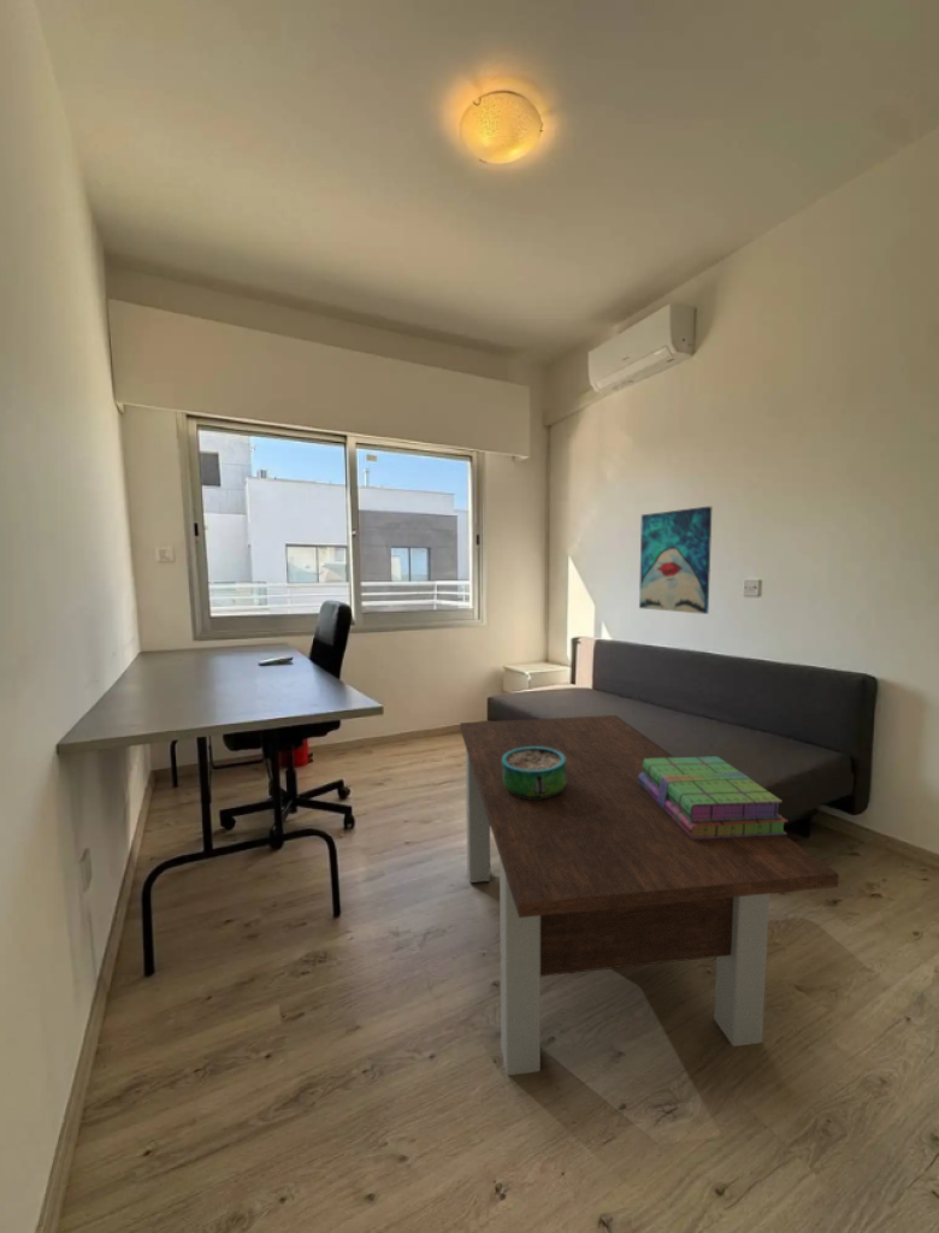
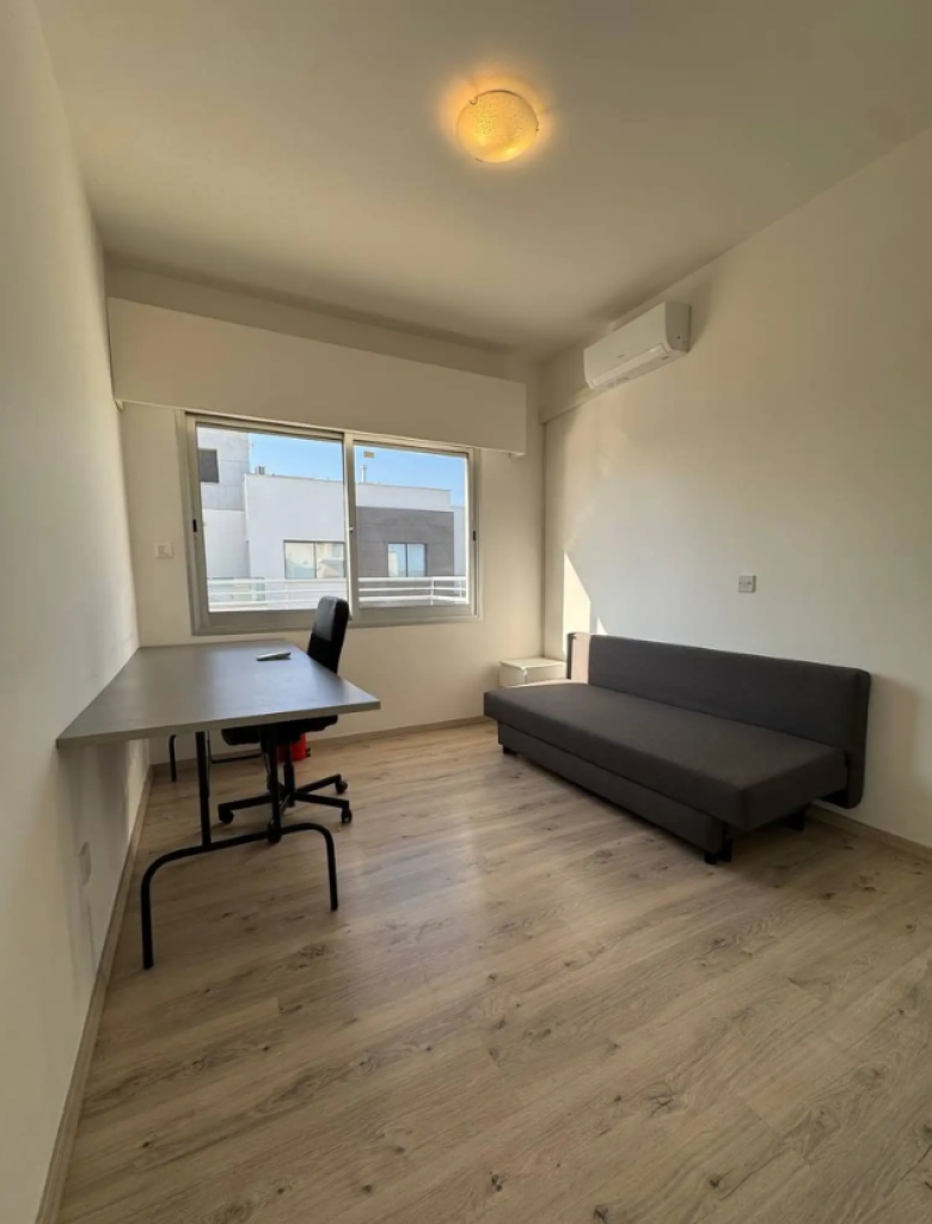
- decorative bowl [502,747,566,800]
- wall art [638,506,713,615]
- stack of books [638,755,789,839]
- coffee table [459,714,840,1076]
